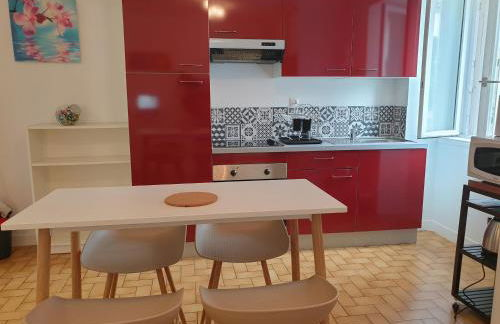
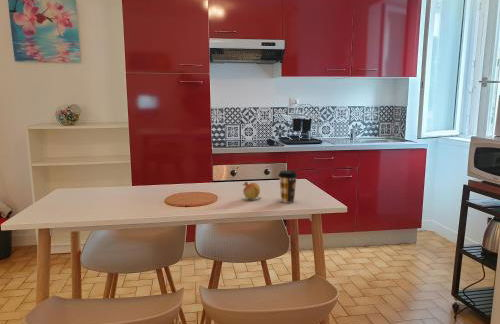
+ coffee cup [277,169,298,204]
+ fruit [242,180,262,200]
